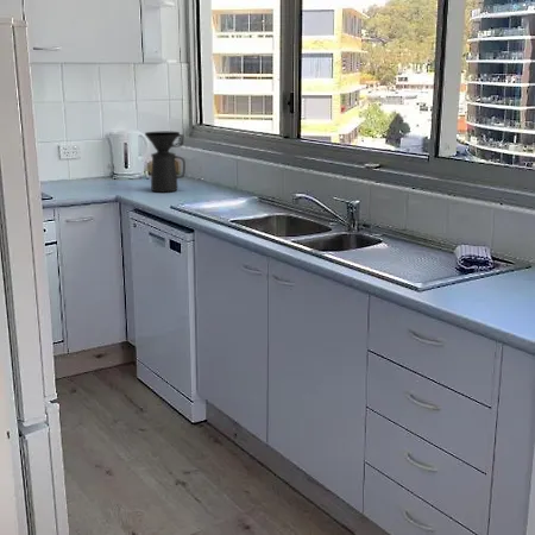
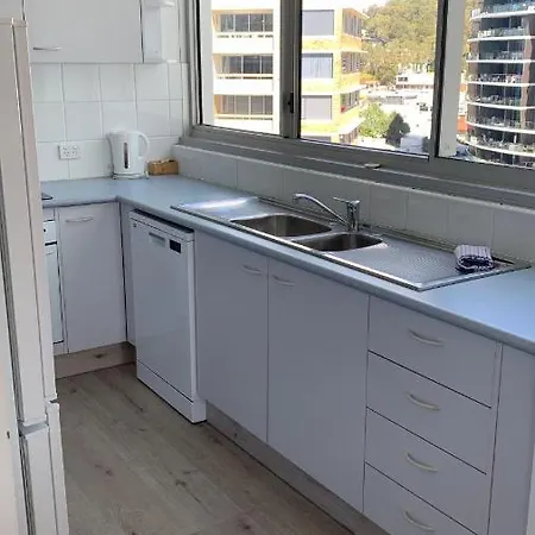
- coffee maker [144,131,187,194]
